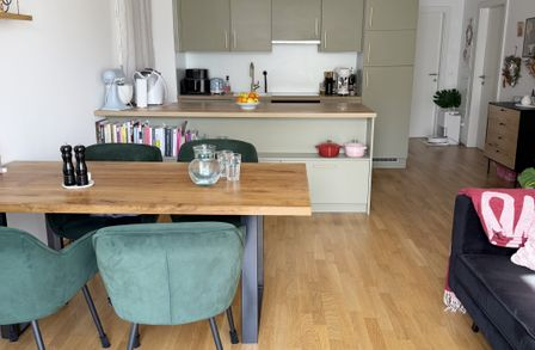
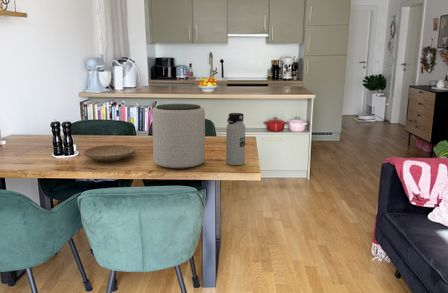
+ plant pot [151,103,206,170]
+ plate [82,144,137,162]
+ water bottle [225,112,246,166]
